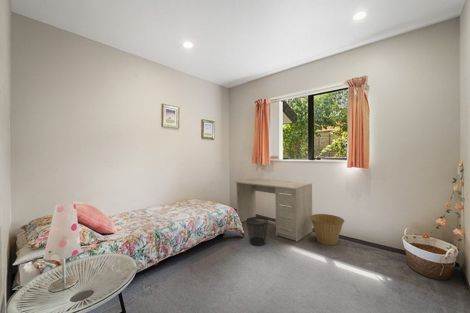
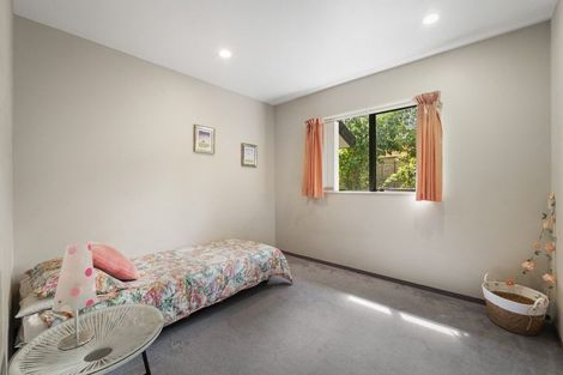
- wastebasket [245,216,269,247]
- basket [310,213,345,246]
- desk [234,177,313,243]
